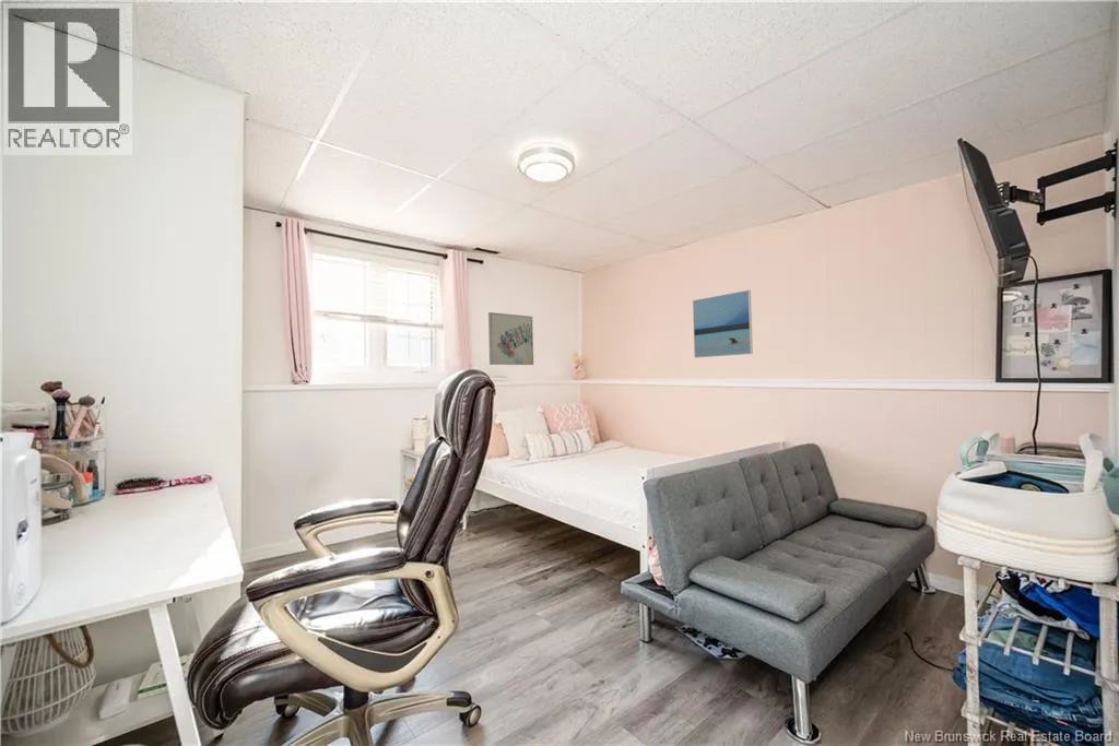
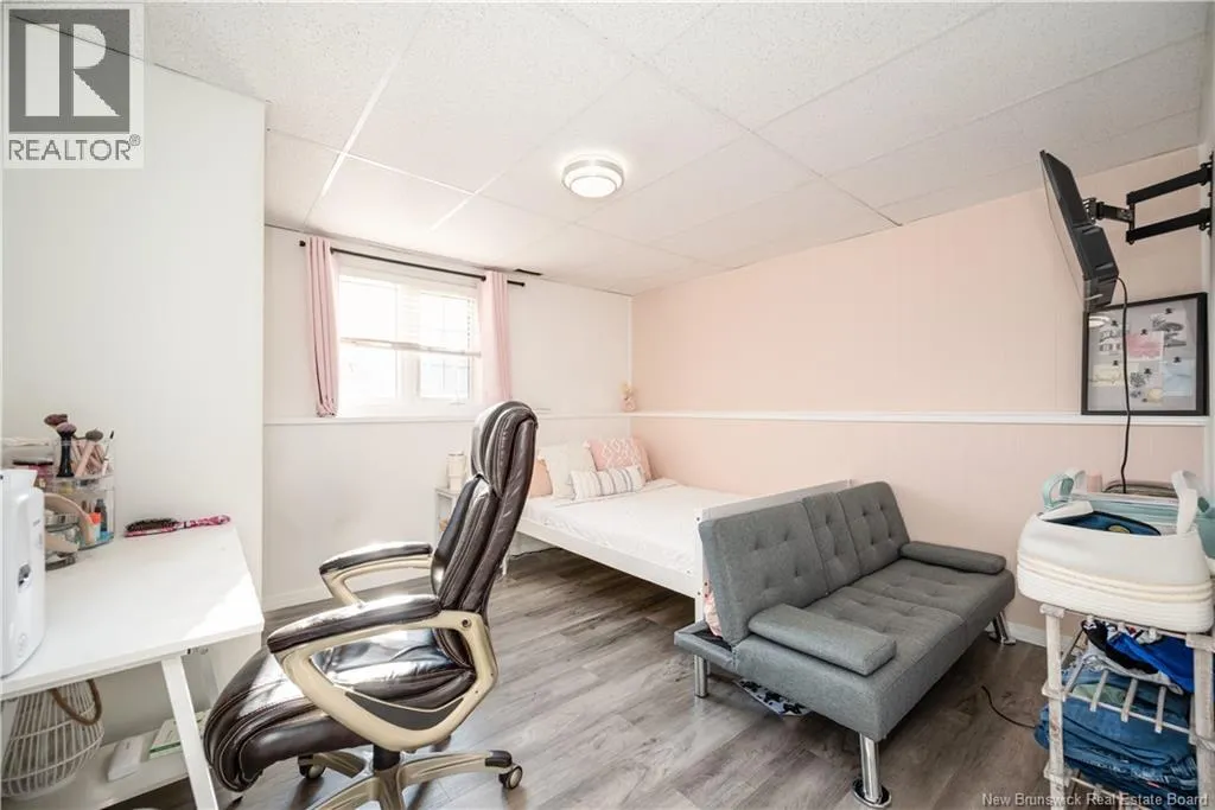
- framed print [692,289,754,359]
- wall art [487,311,534,366]
